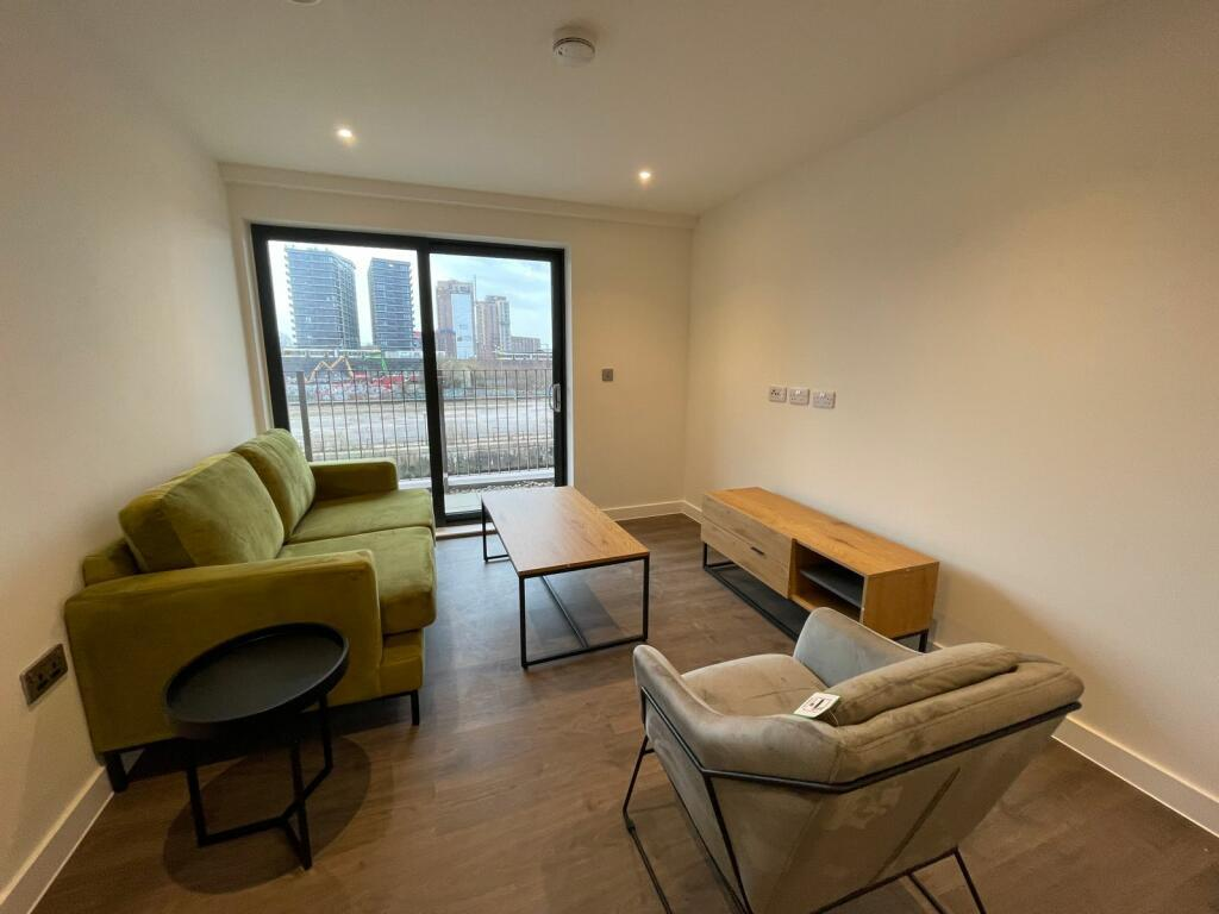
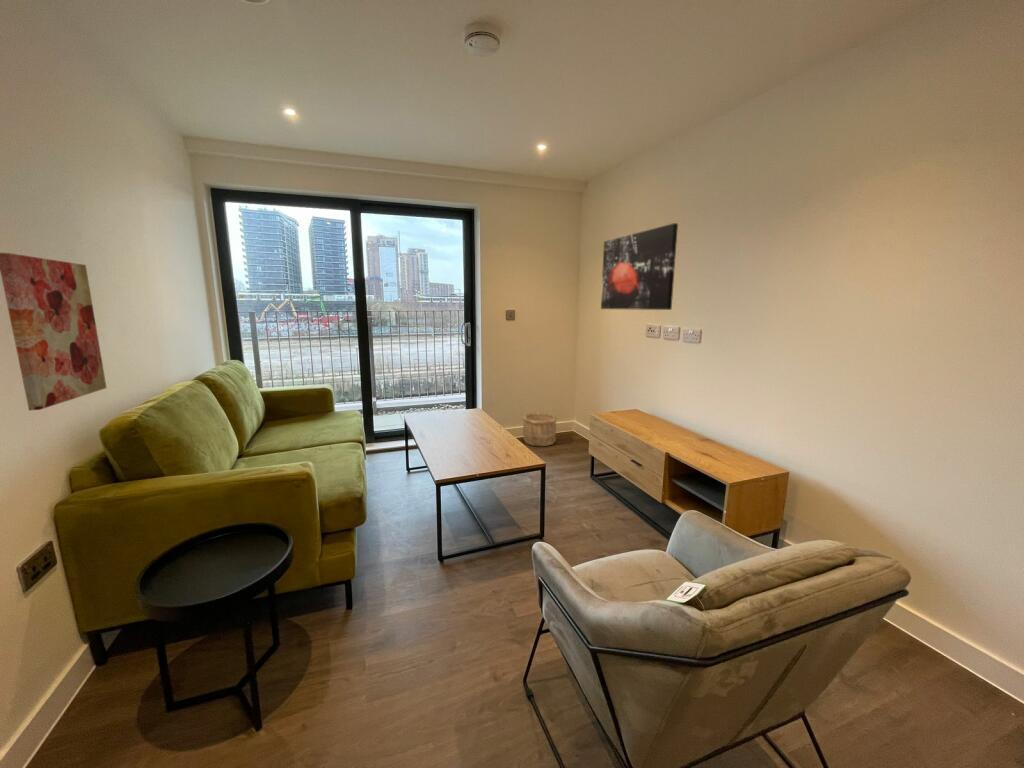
+ wooden bucket [521,411,558,447]
+ wall art [600,222,679,311]
+ wall art [0,252,107,411]
